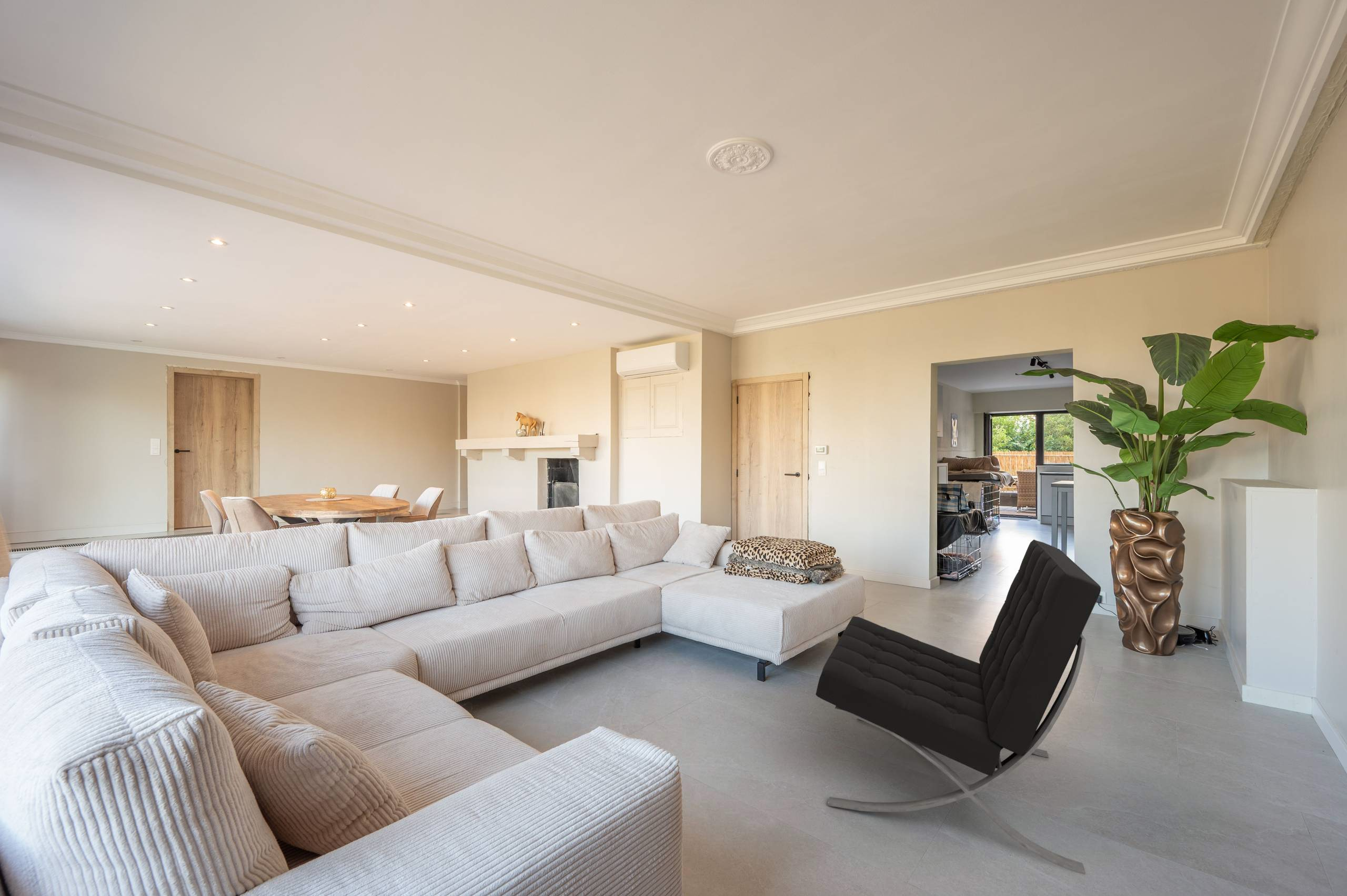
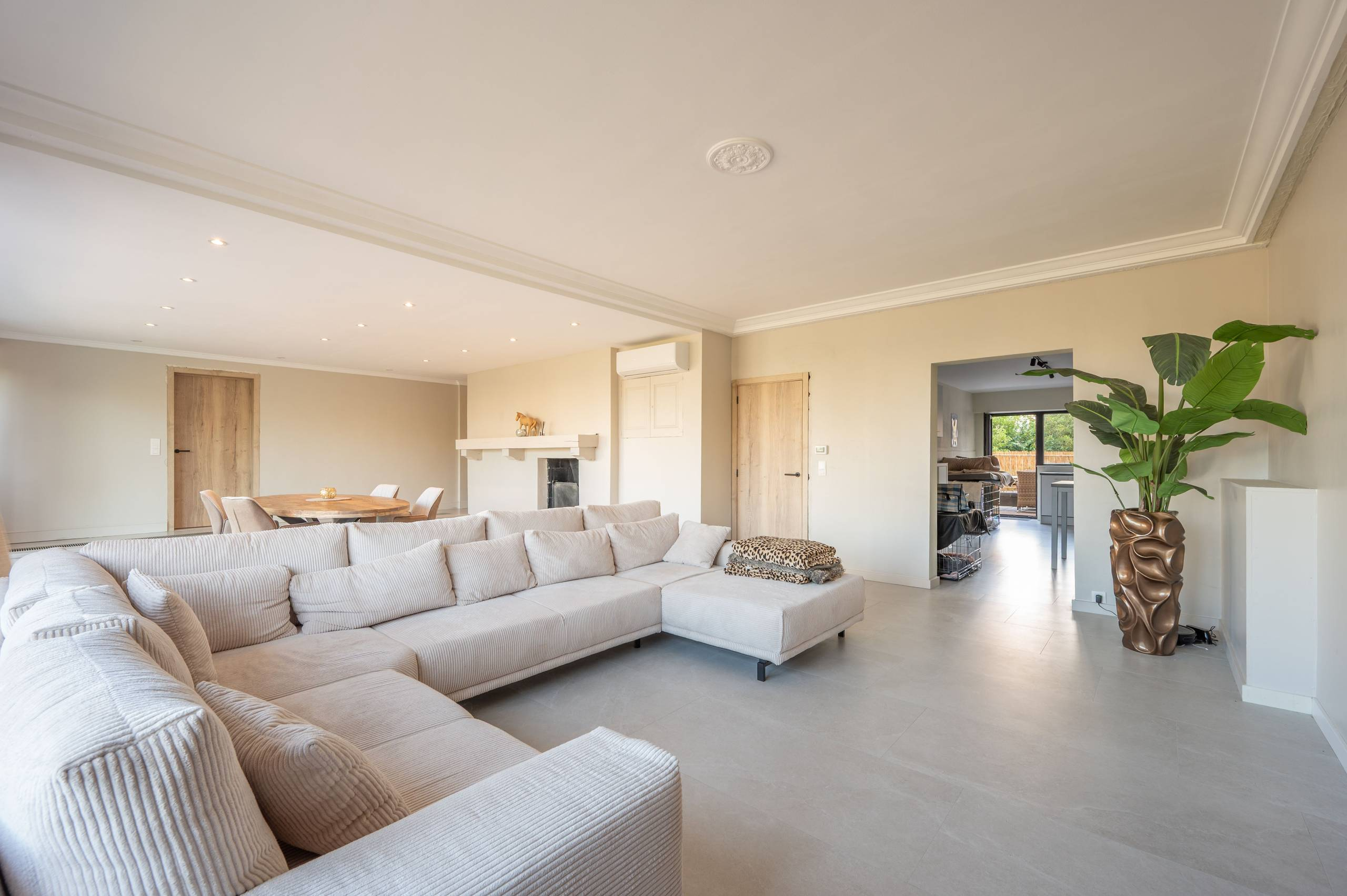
- lounge chair [815,539,1101,875]
